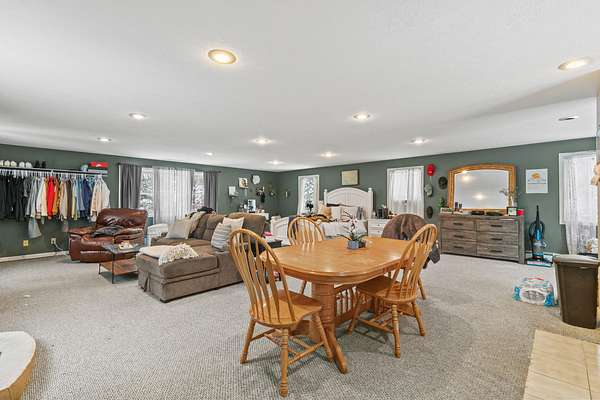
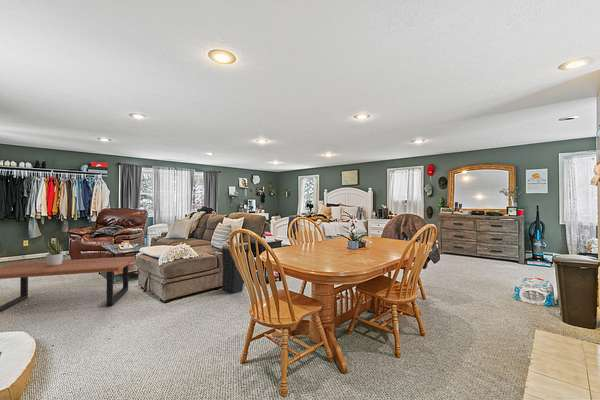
+ speaker [221,246,244,294]
+ potted plant [45,237,64,266]
+ coffee table [0,256,136,313]
